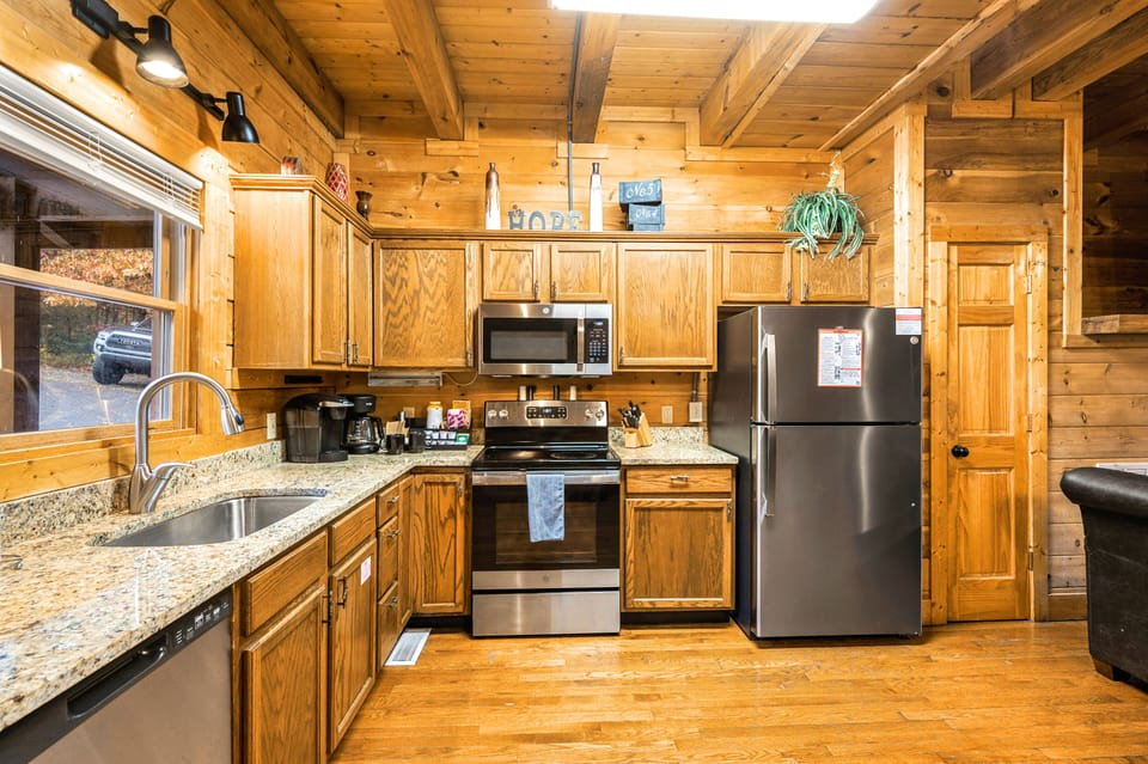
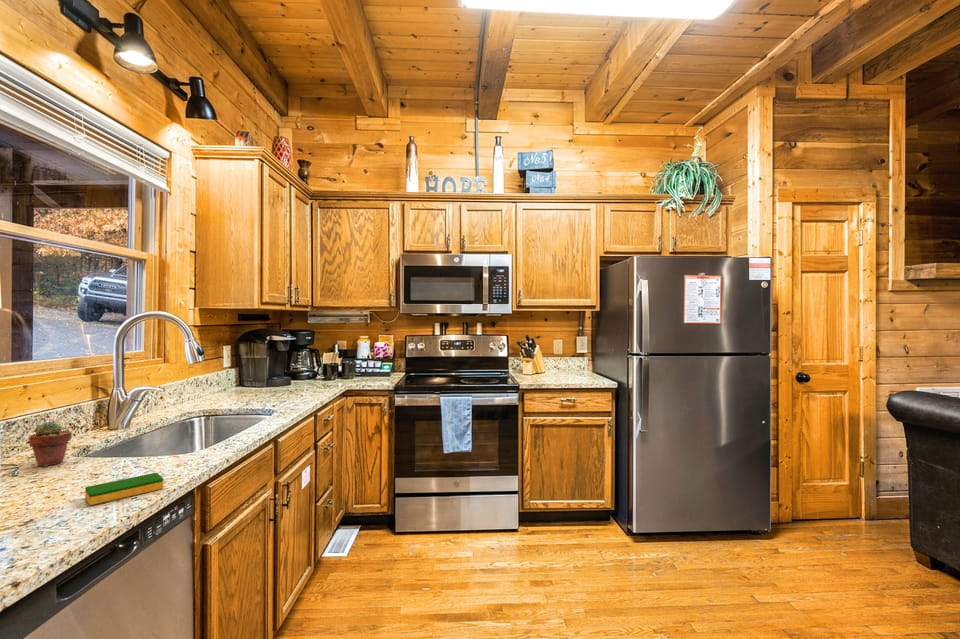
+ dish sponge [84,472,165,506]
+ potted succulent [28,420,73,467]
